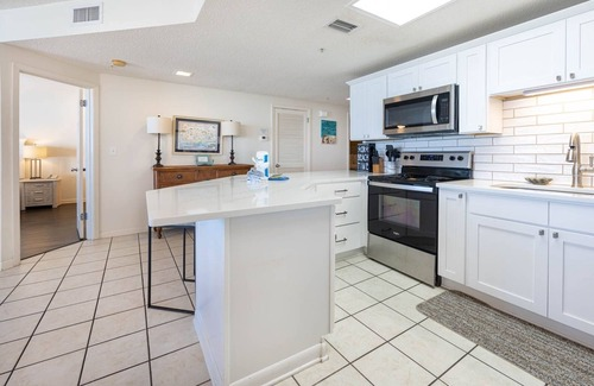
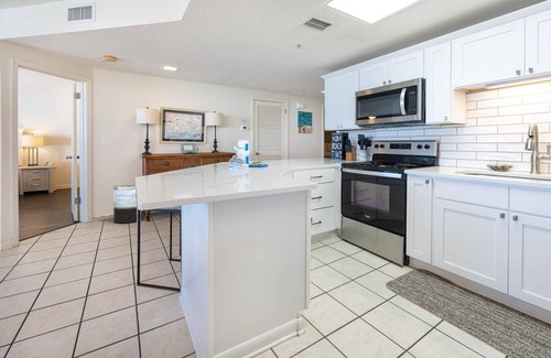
+ trash can [112,184,144,224]
